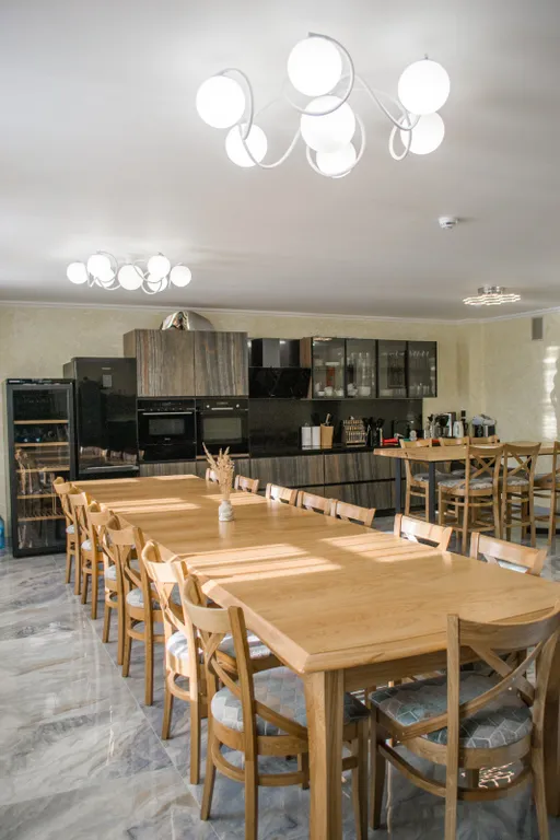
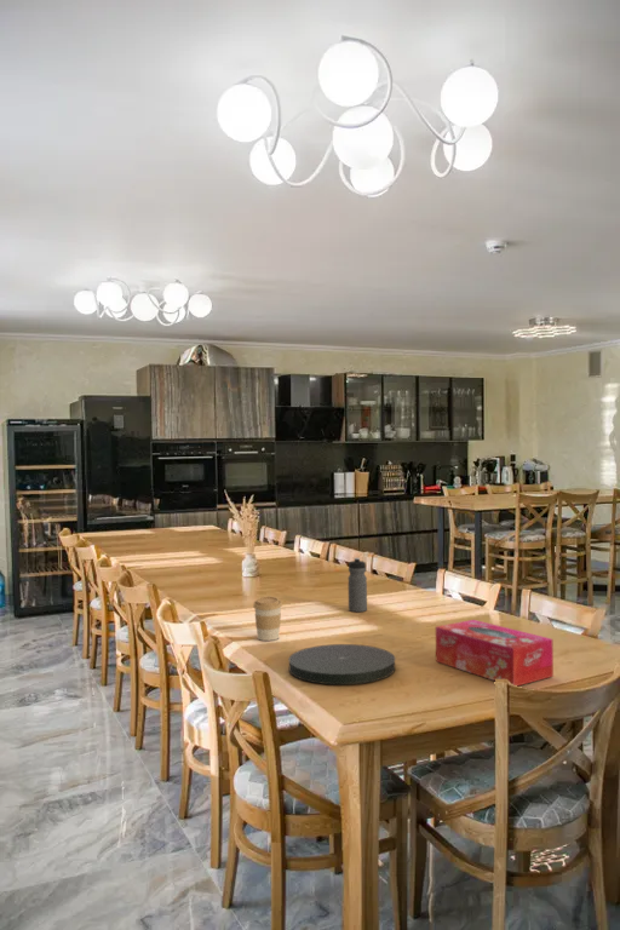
+ water bottle [346,557,368,613]
+ plate [288,643,396,685]
+ coffee cup [252,596,283,642]
+ tissue box [435,619,555,687]
